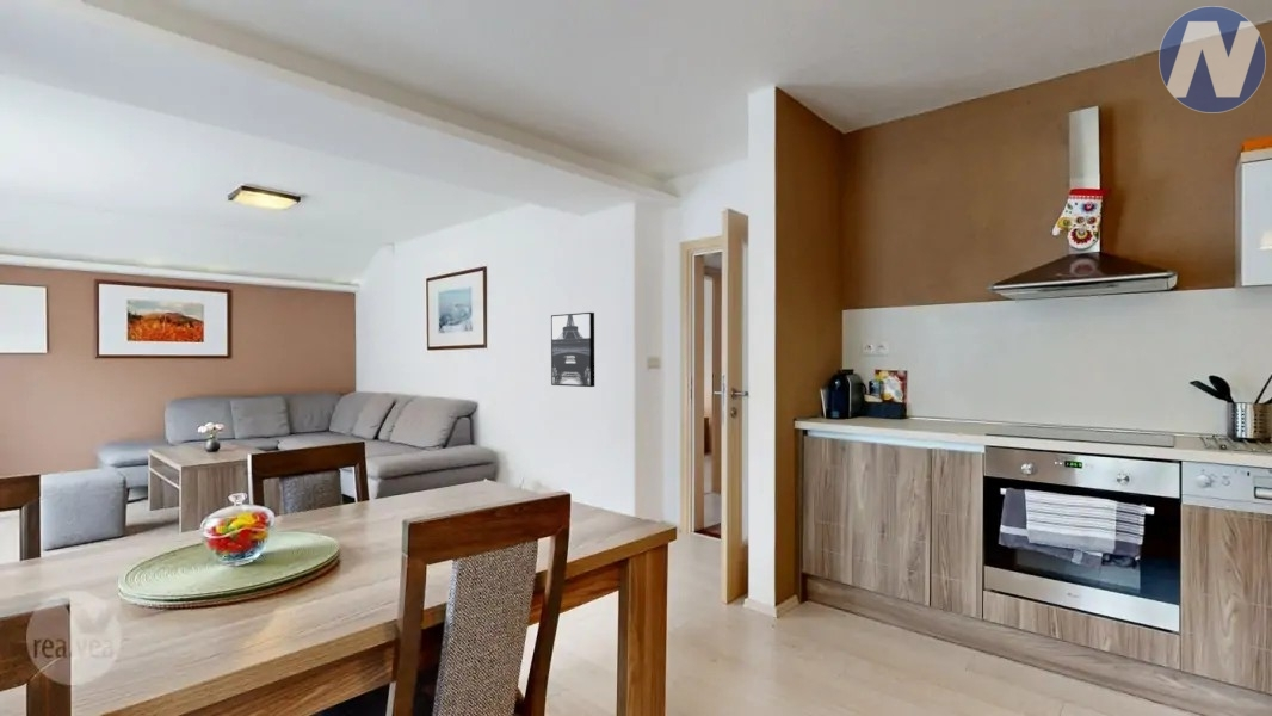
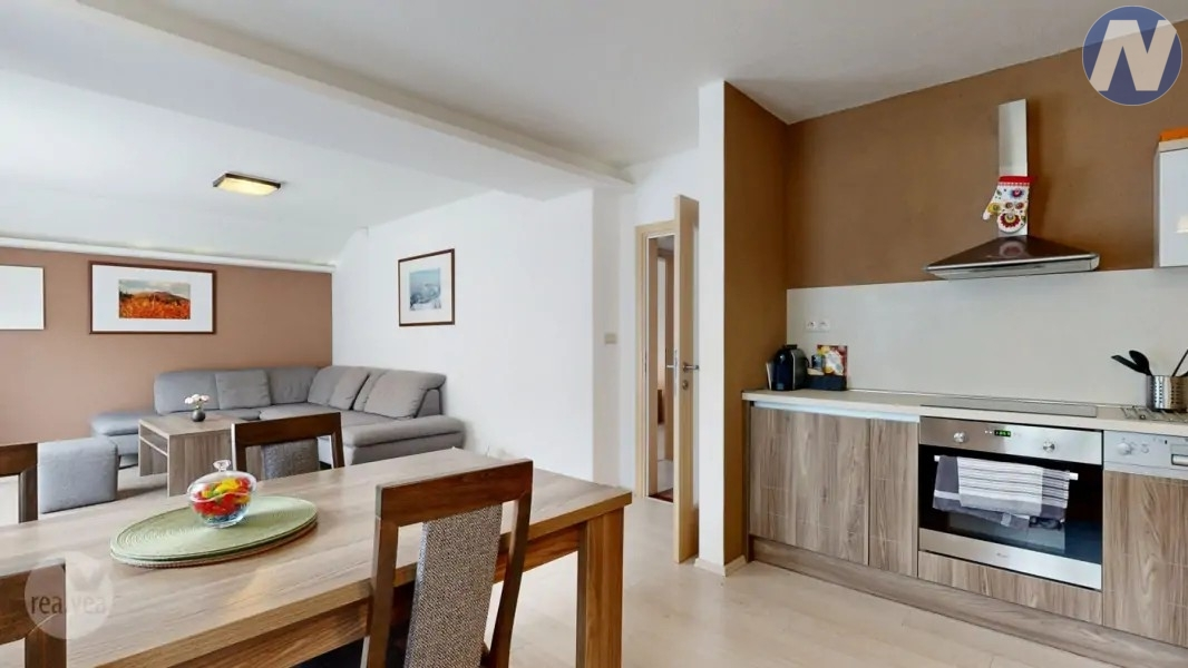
- wall art [550,311,595,388]
